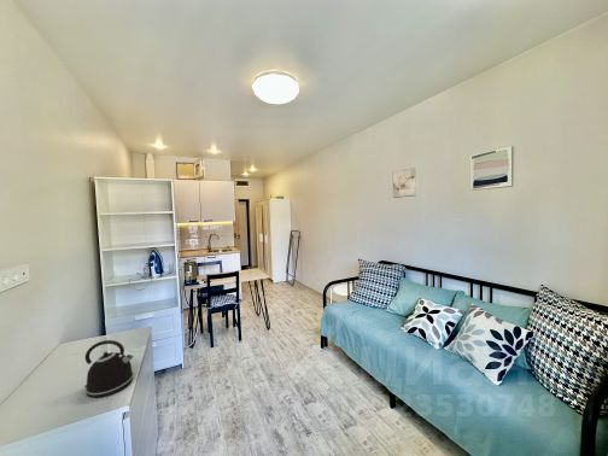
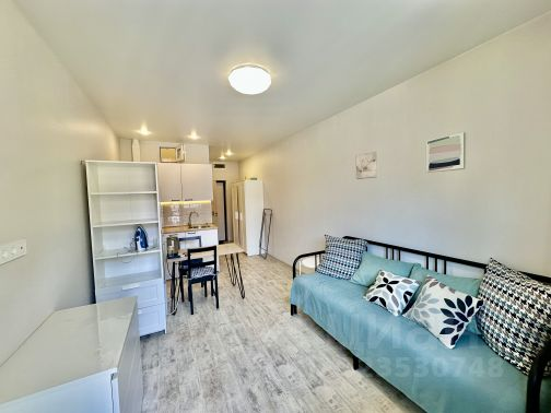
- kettle [83,339,135,399]
